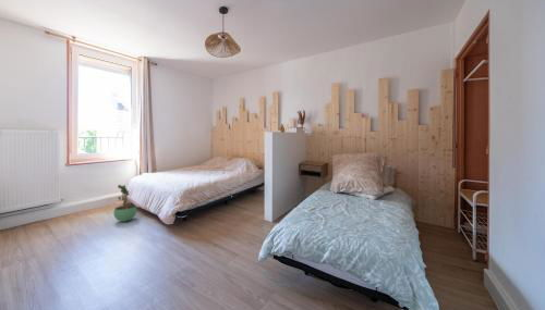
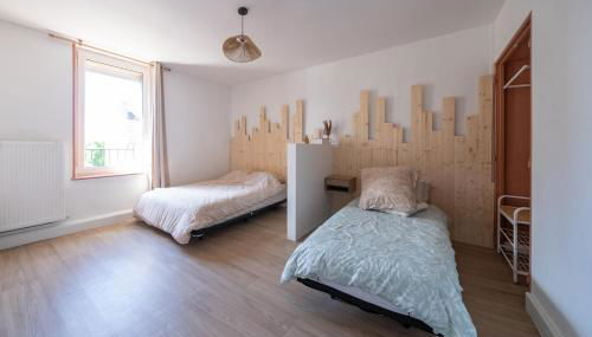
- potted plant [112,184,137,223]
